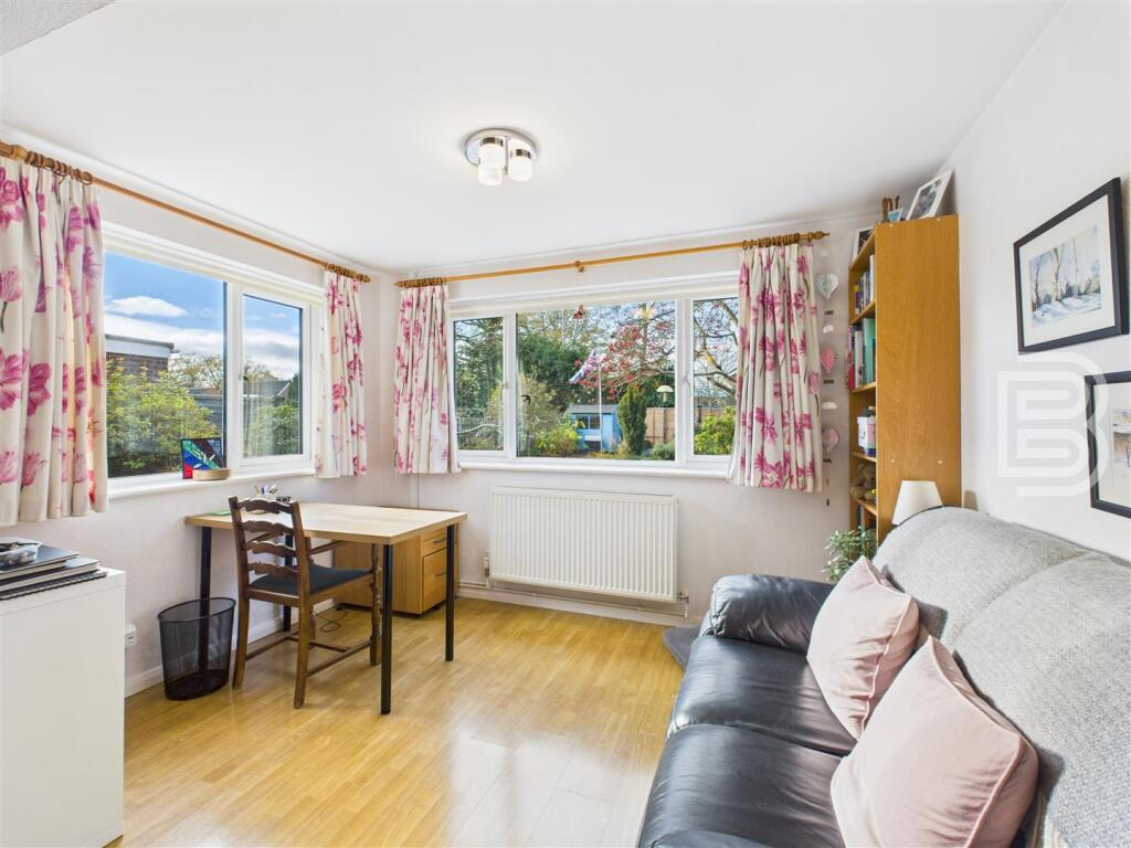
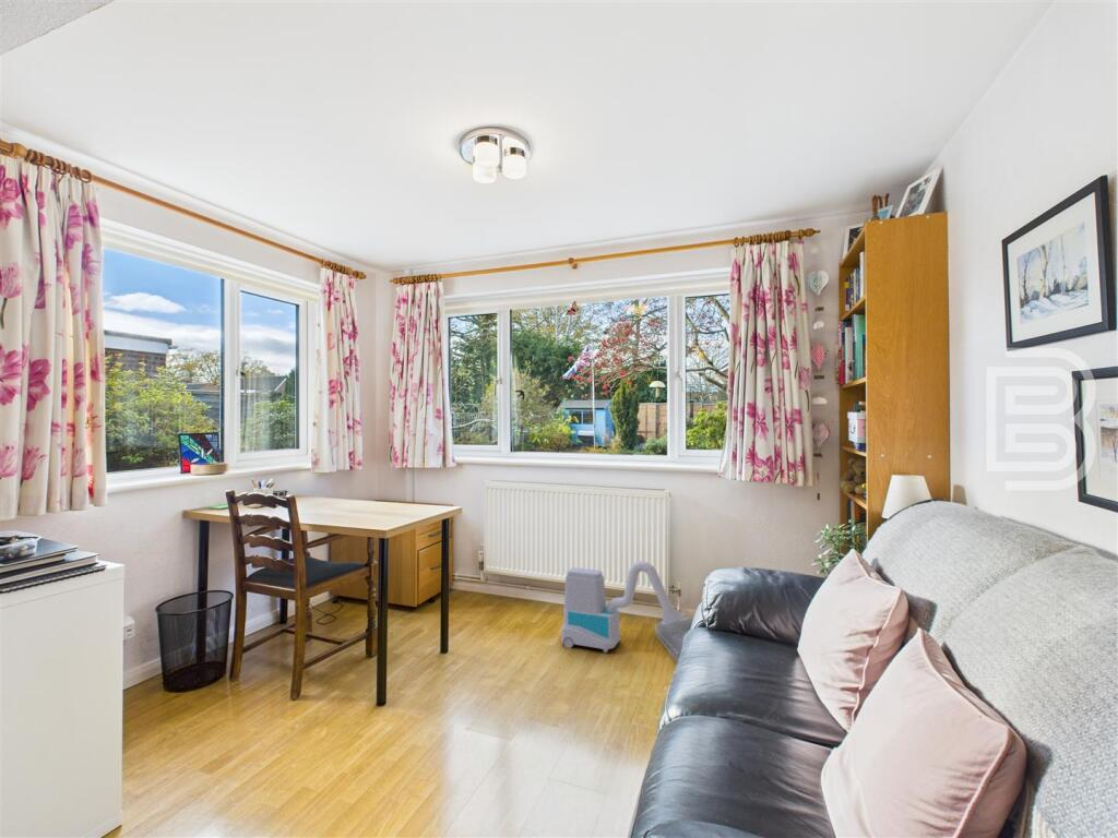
+ vacuum cleaner [560,560,686,654]
